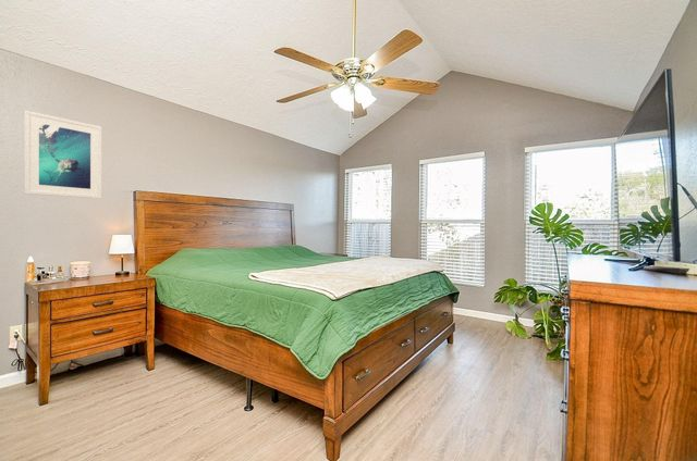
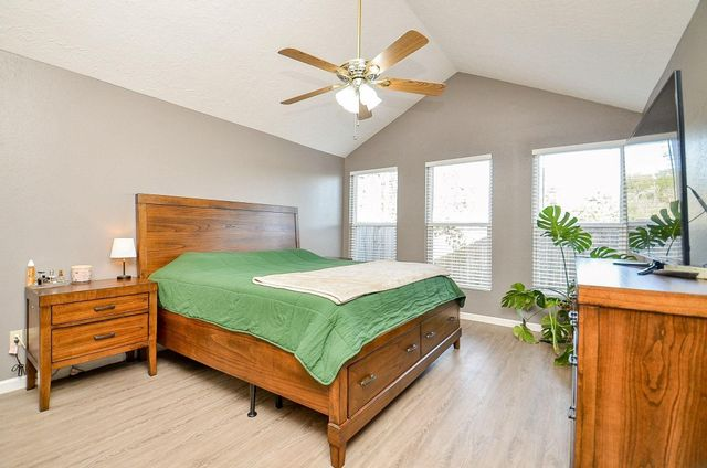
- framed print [24,110,102,200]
